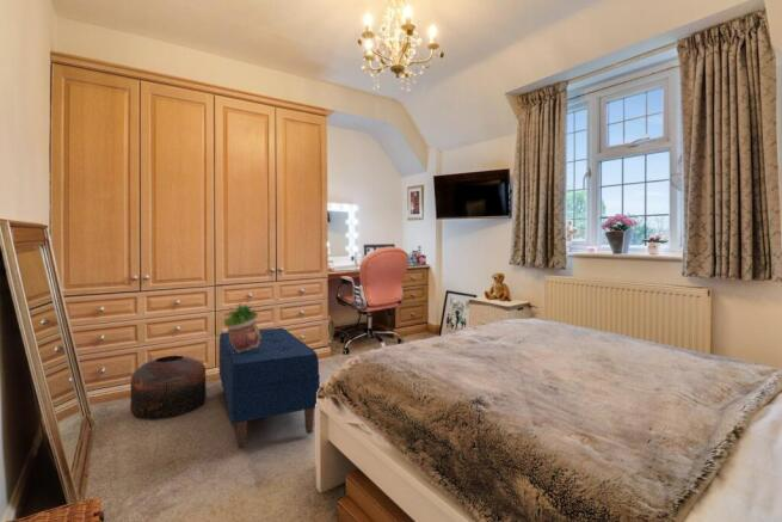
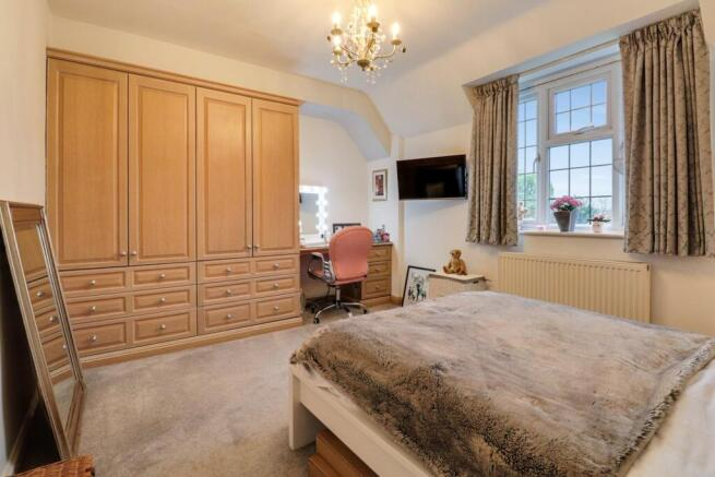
- potted plant [220,300,261,354]
- pouf [129,355,207,420]
- bench [217,326,321,449]
